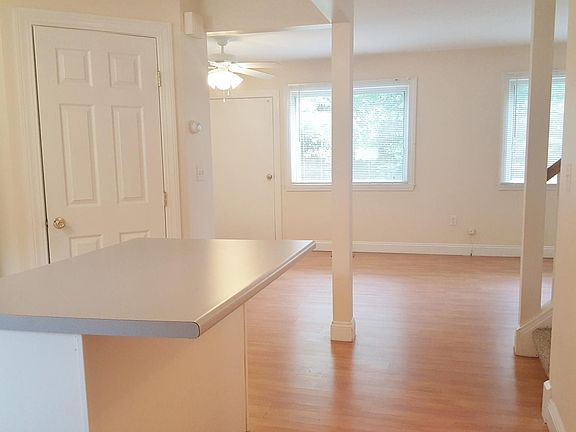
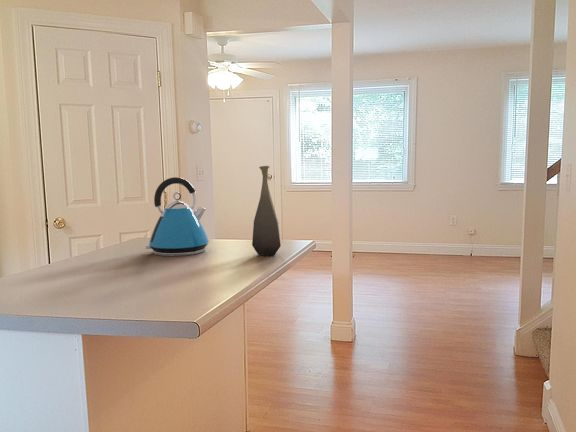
+ bottle [251,165,282,257]
+ kettle [144,176,210,257]
